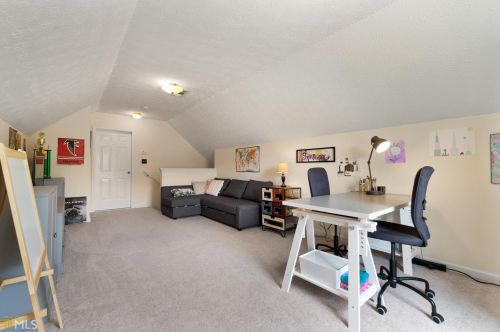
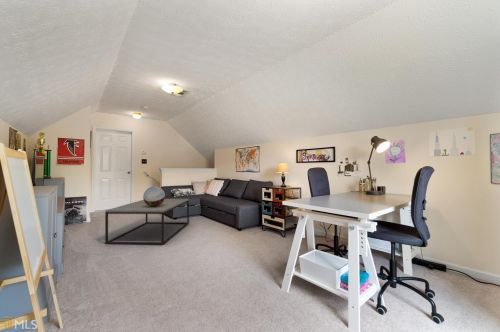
+ decorative globe [142,186,166,207]
+ coffee table [104,198,190,245]
